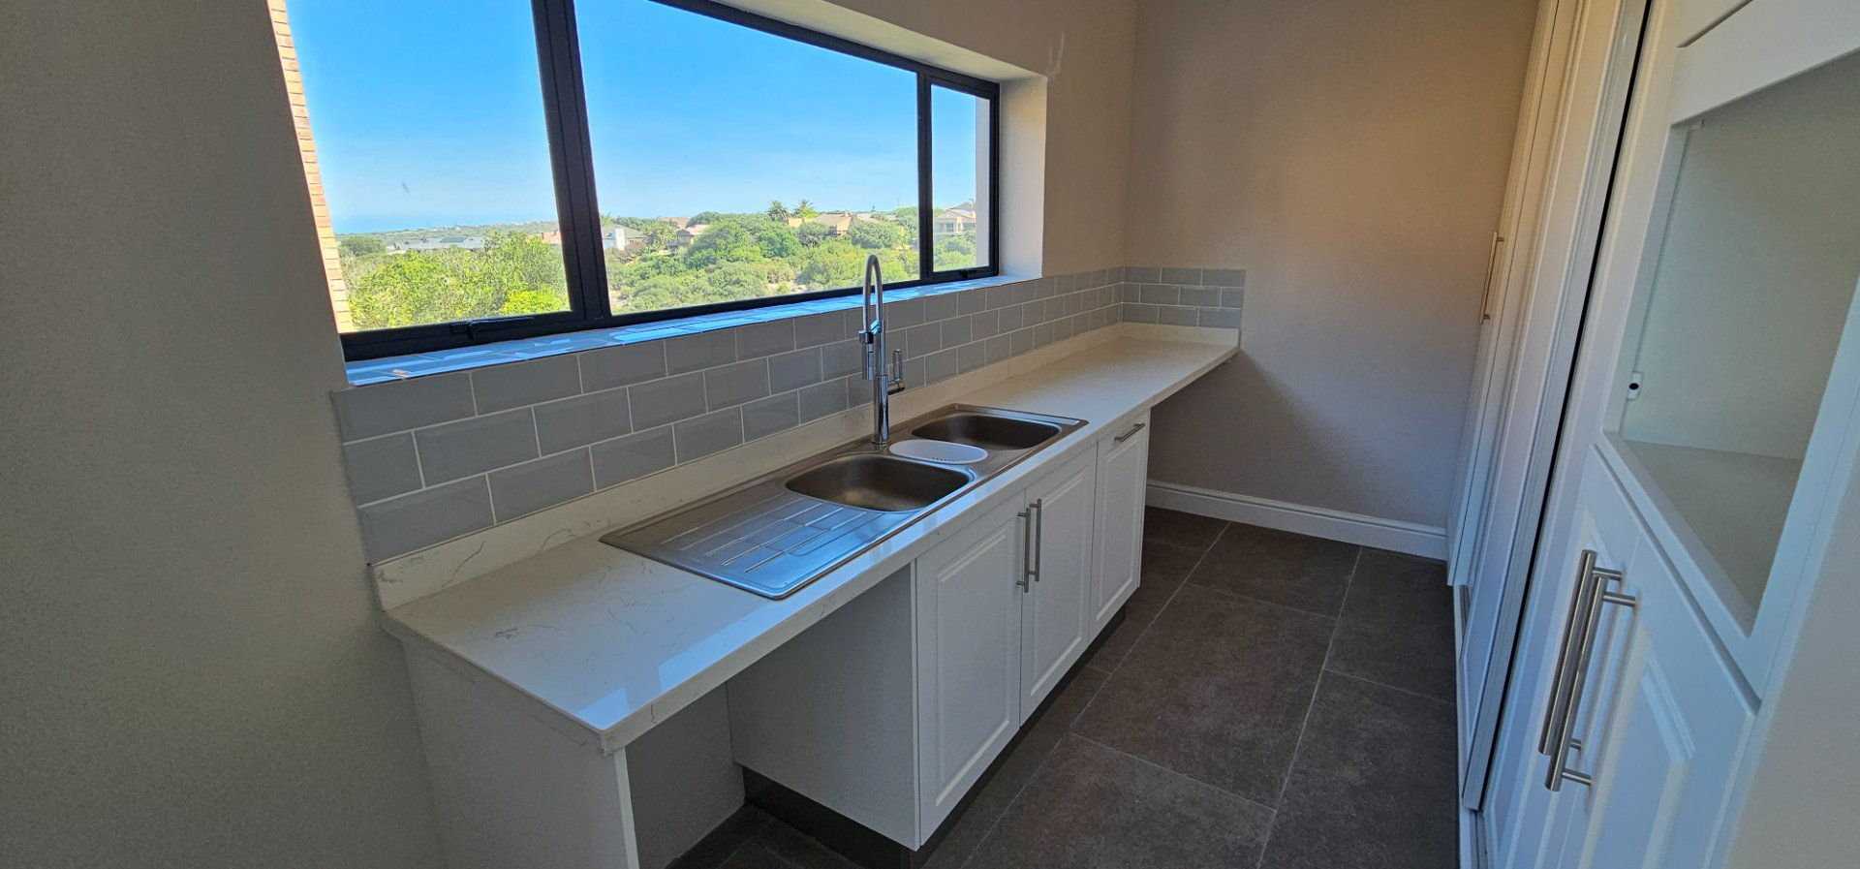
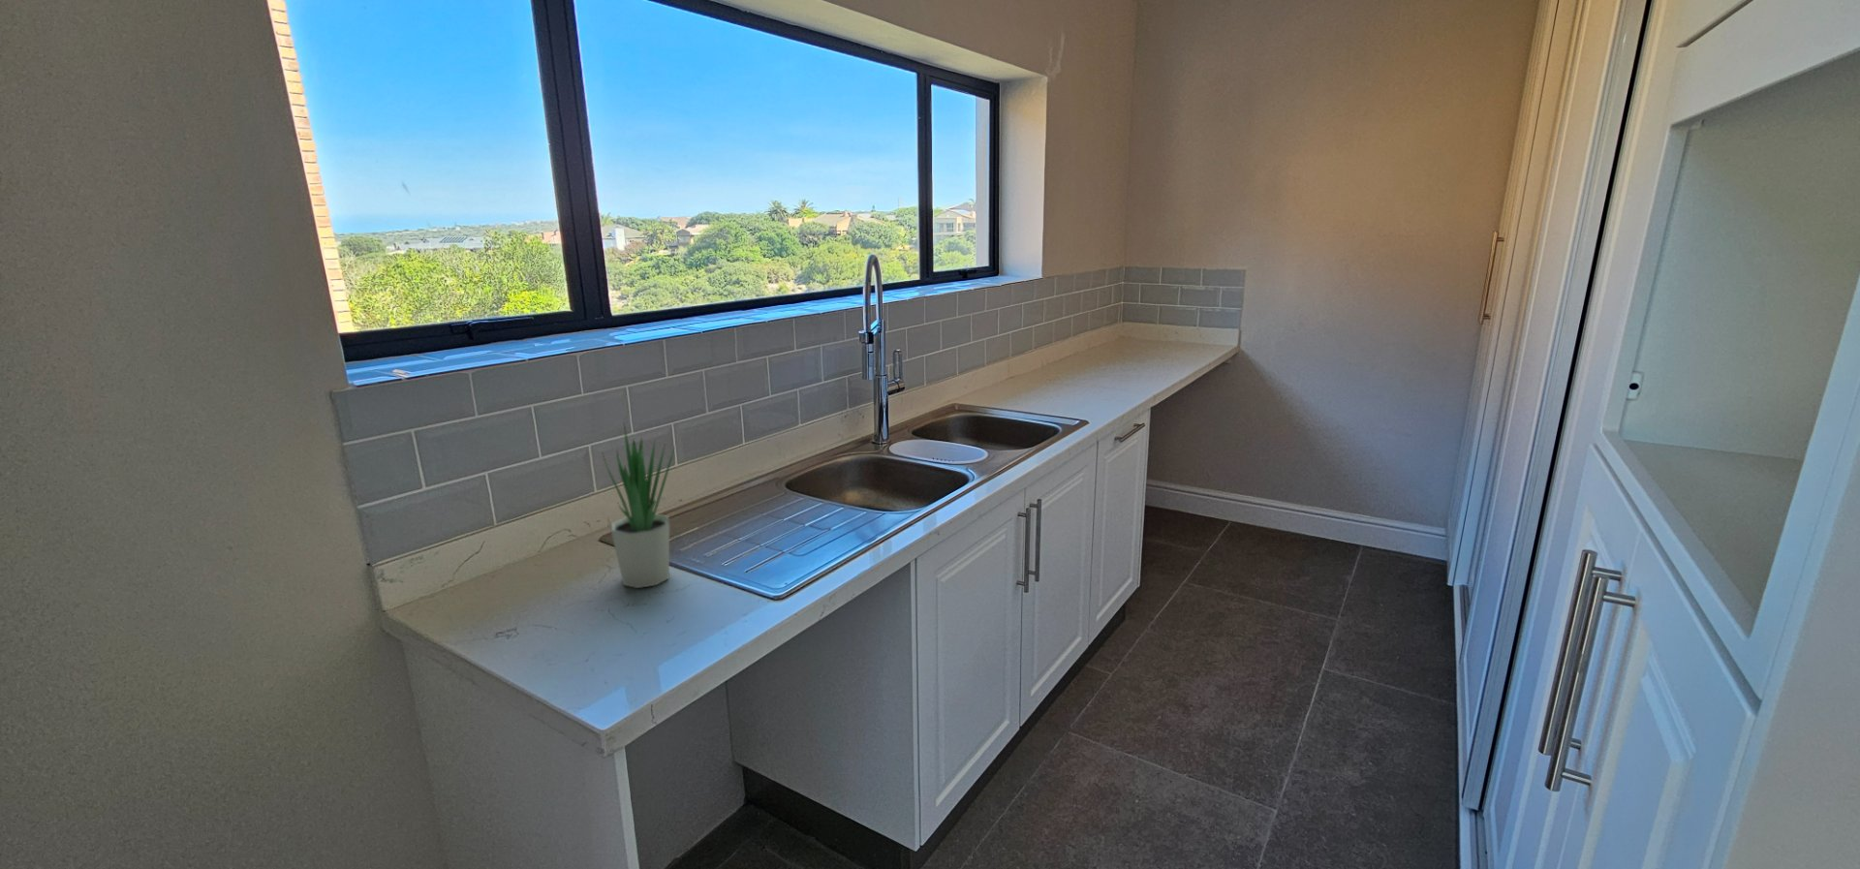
+ potted plant [601,422,676,589]
